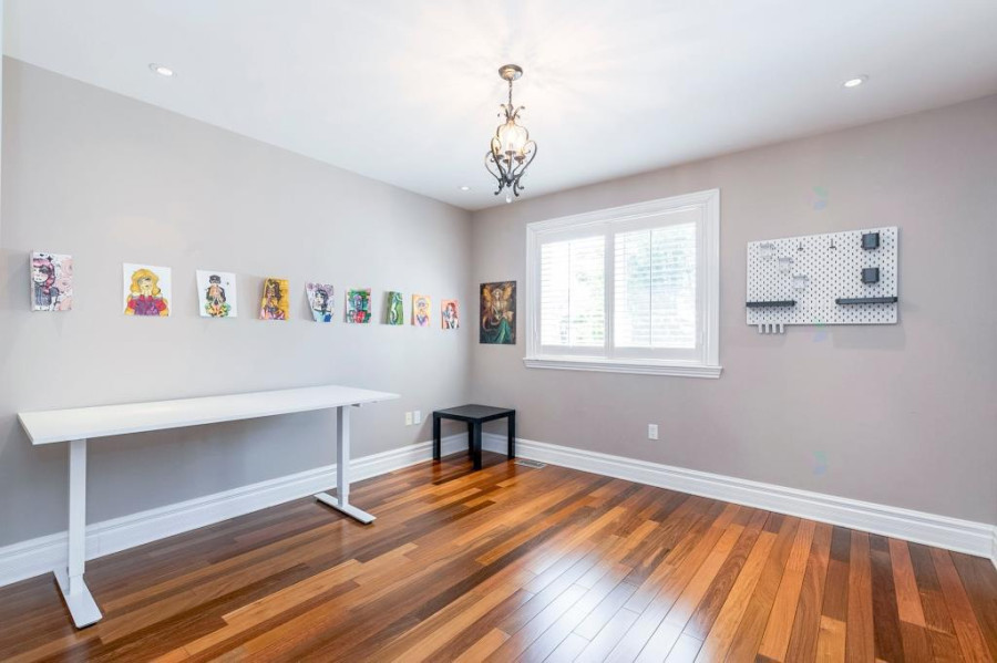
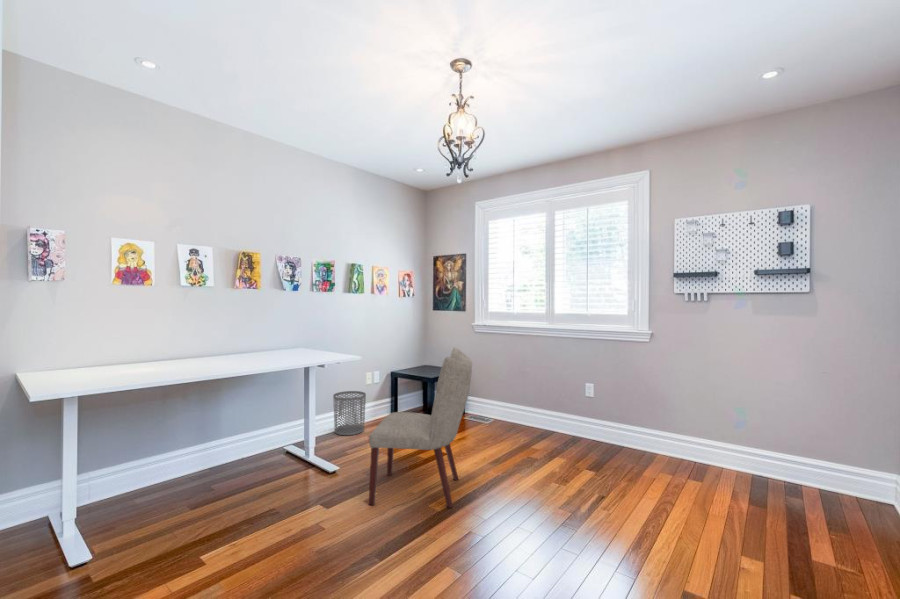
+ chair [368,346,473,509]
+ waste bin [332,390,367,436]
